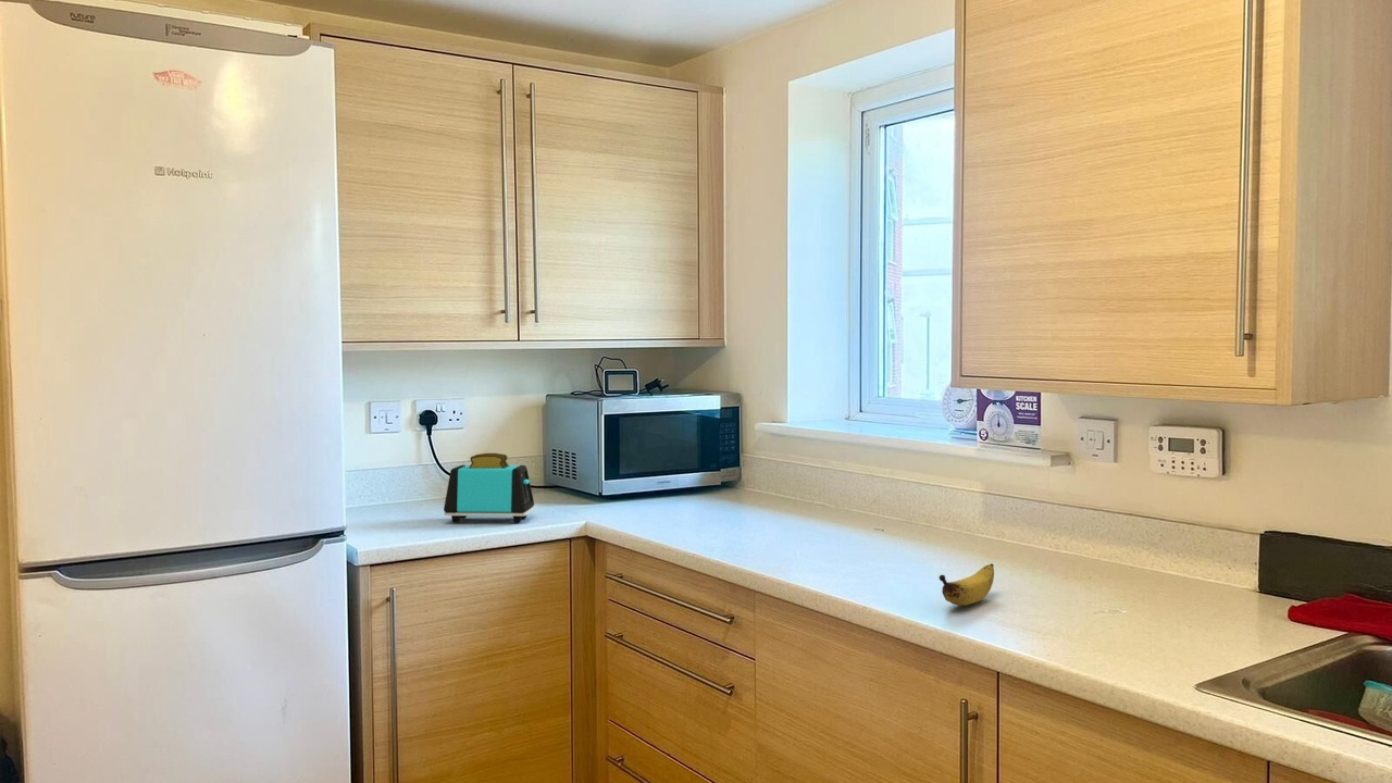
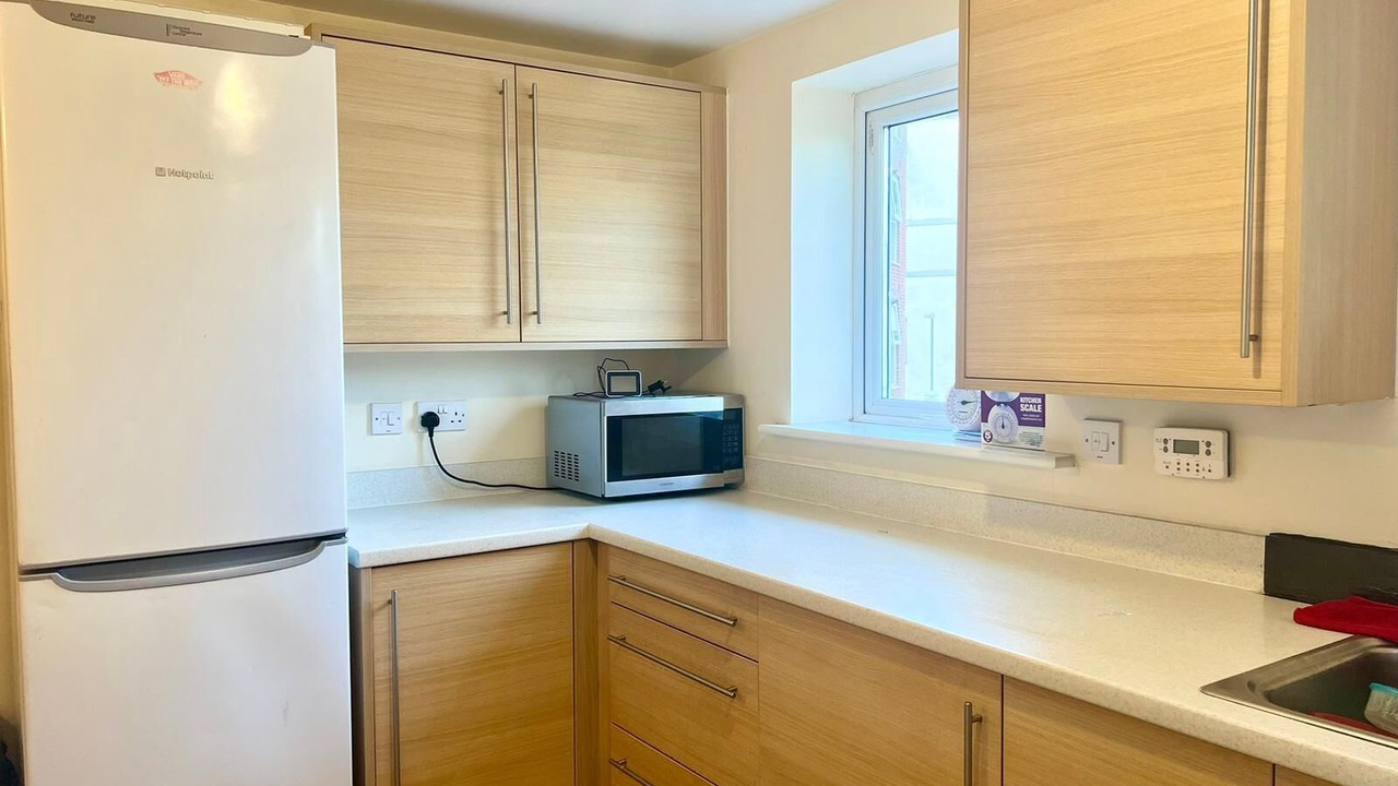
- banana [939,562,995,607]
- toaster [443,452,535,524]
